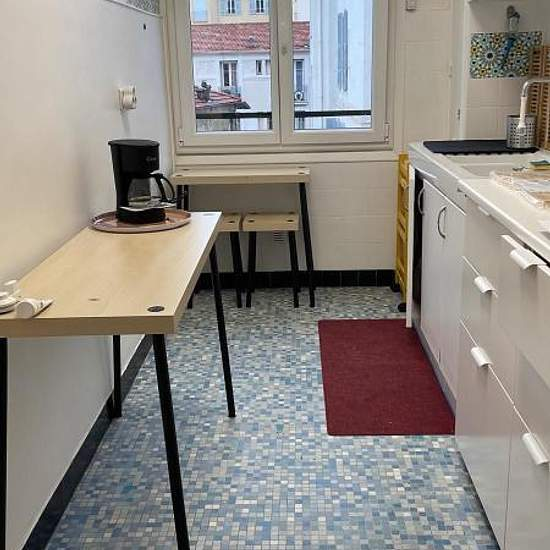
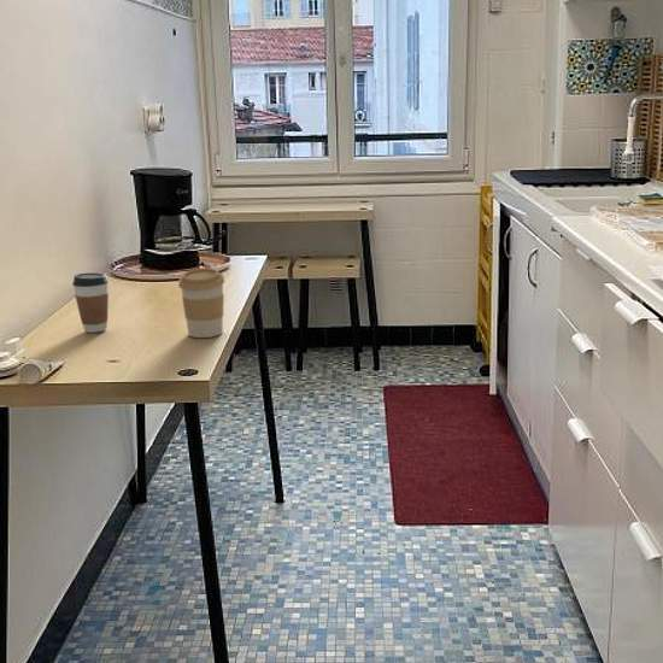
+ coffee cup [71,272,110,334]
+ coffee cup [177,266,225,339]
